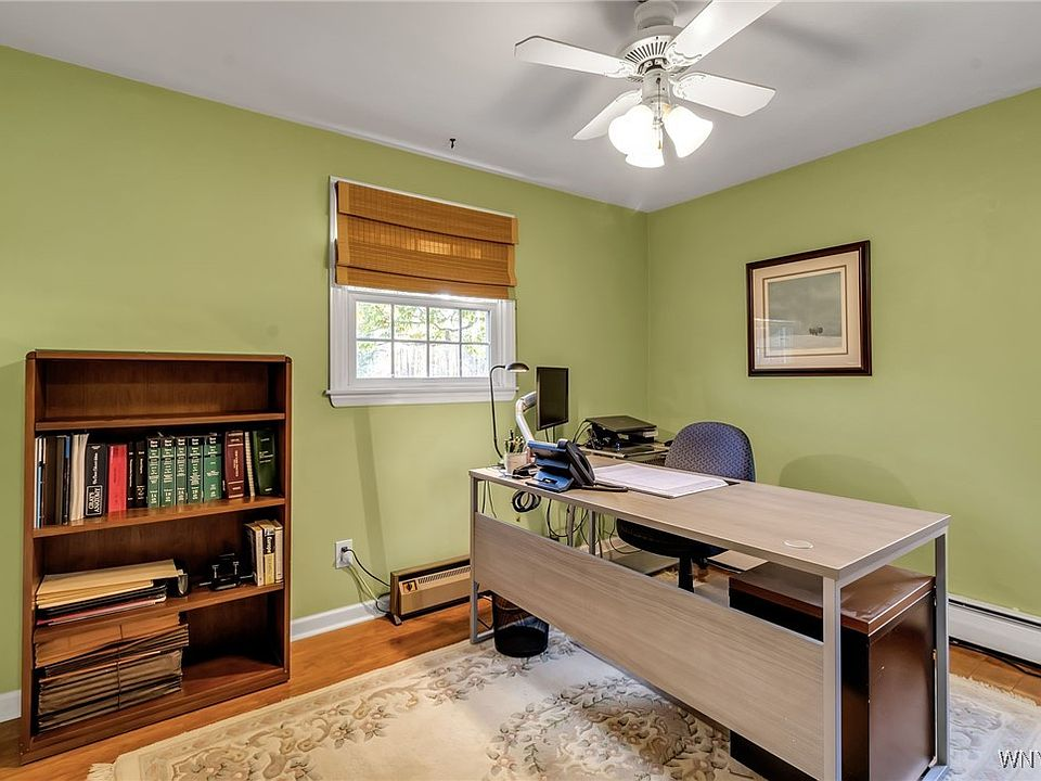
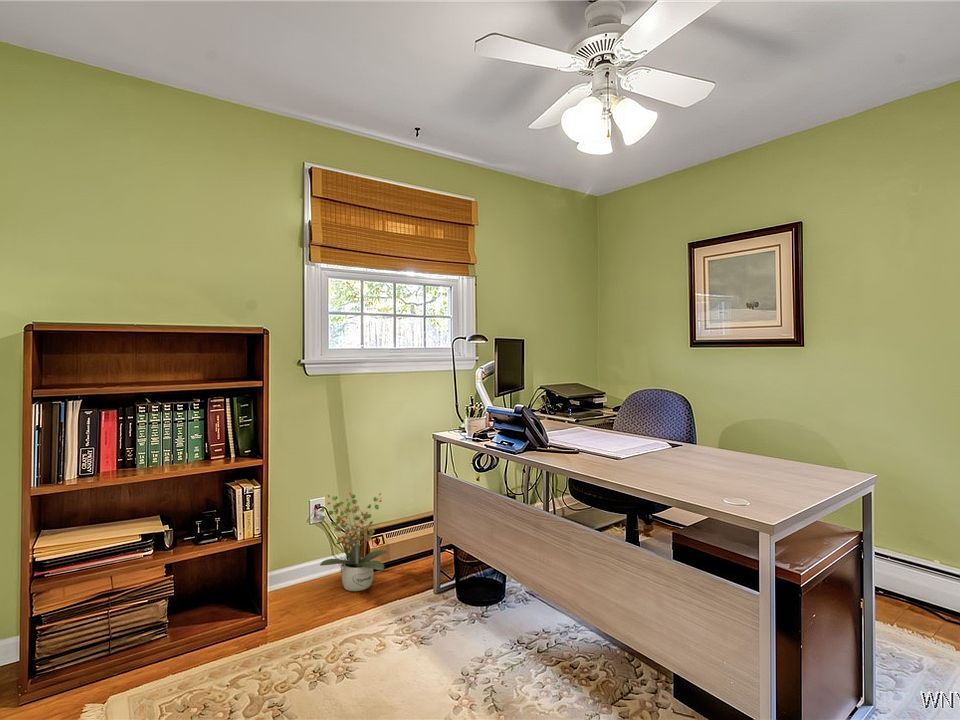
+ potted plant [313,492,389,592]
